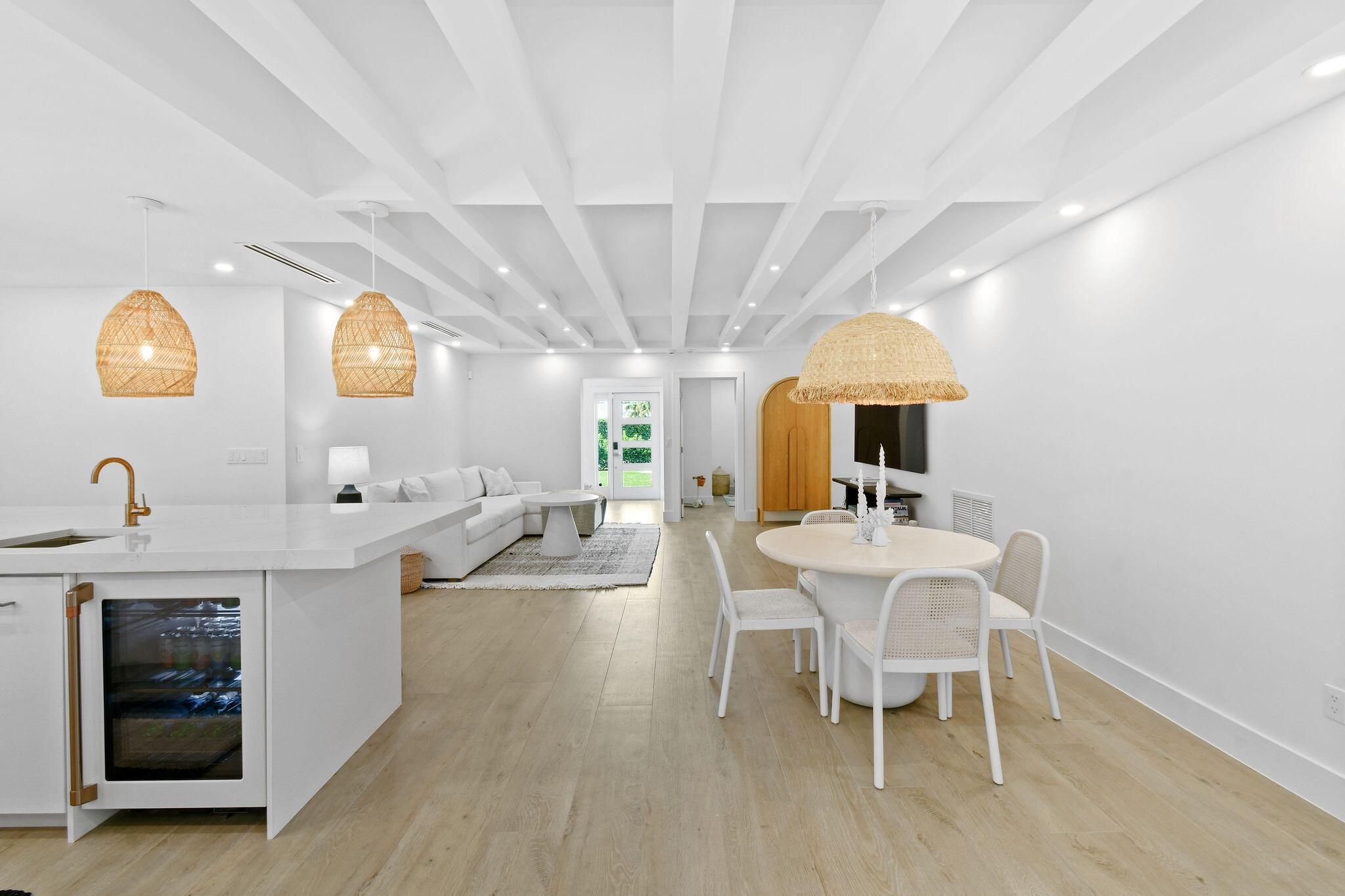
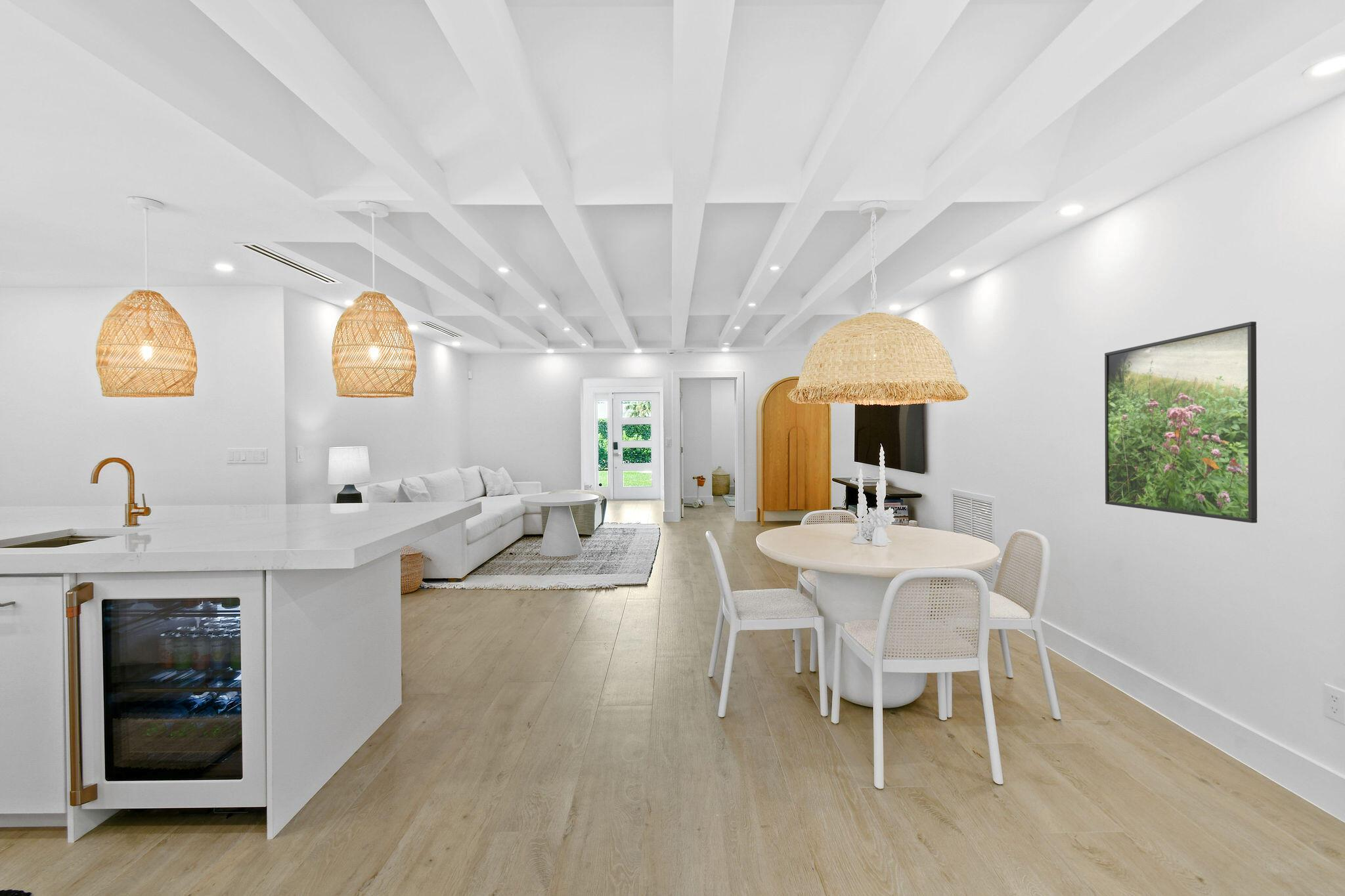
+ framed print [1104,321,1258,524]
